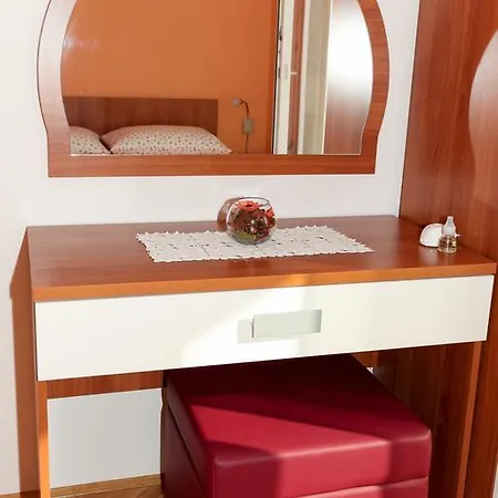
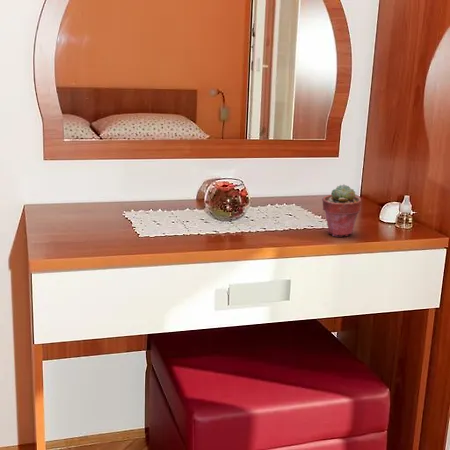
+ potted succulent [321,183,362,238]
